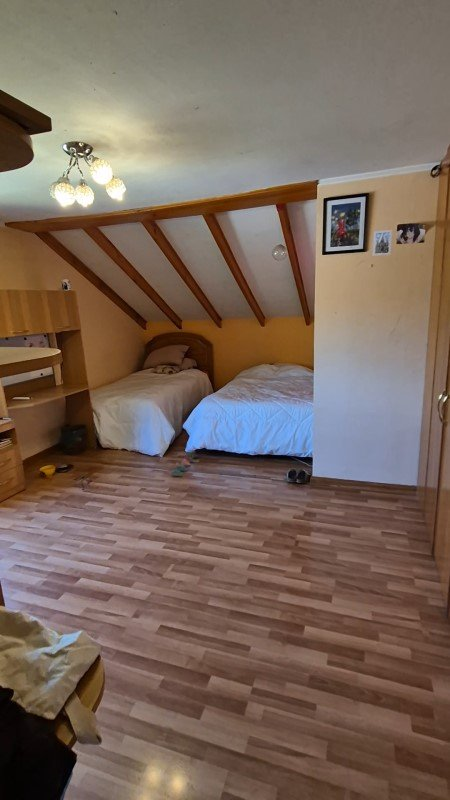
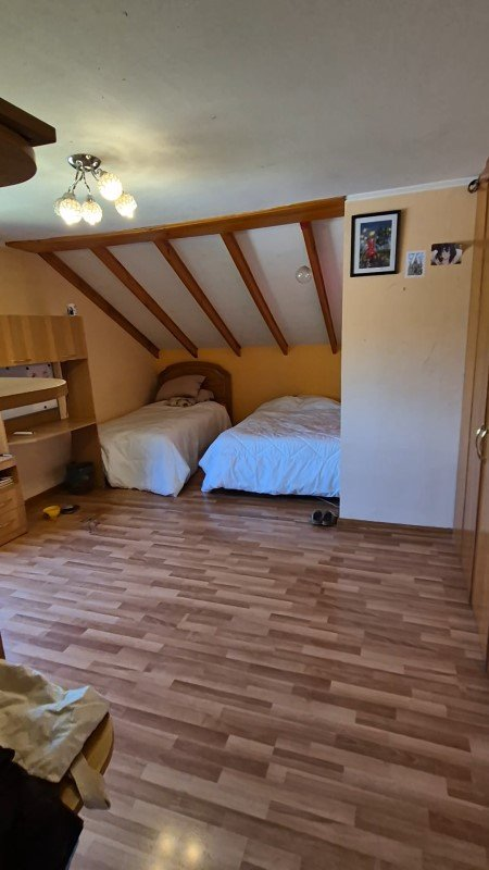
- toy train [170,449,199,478]
